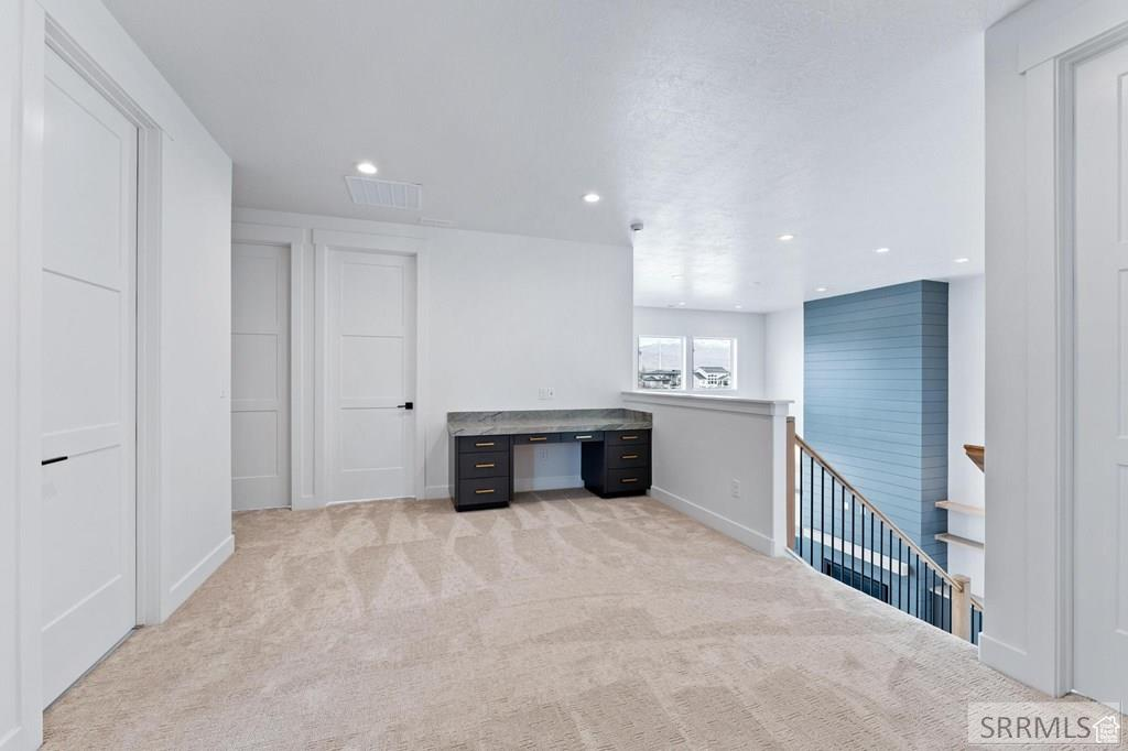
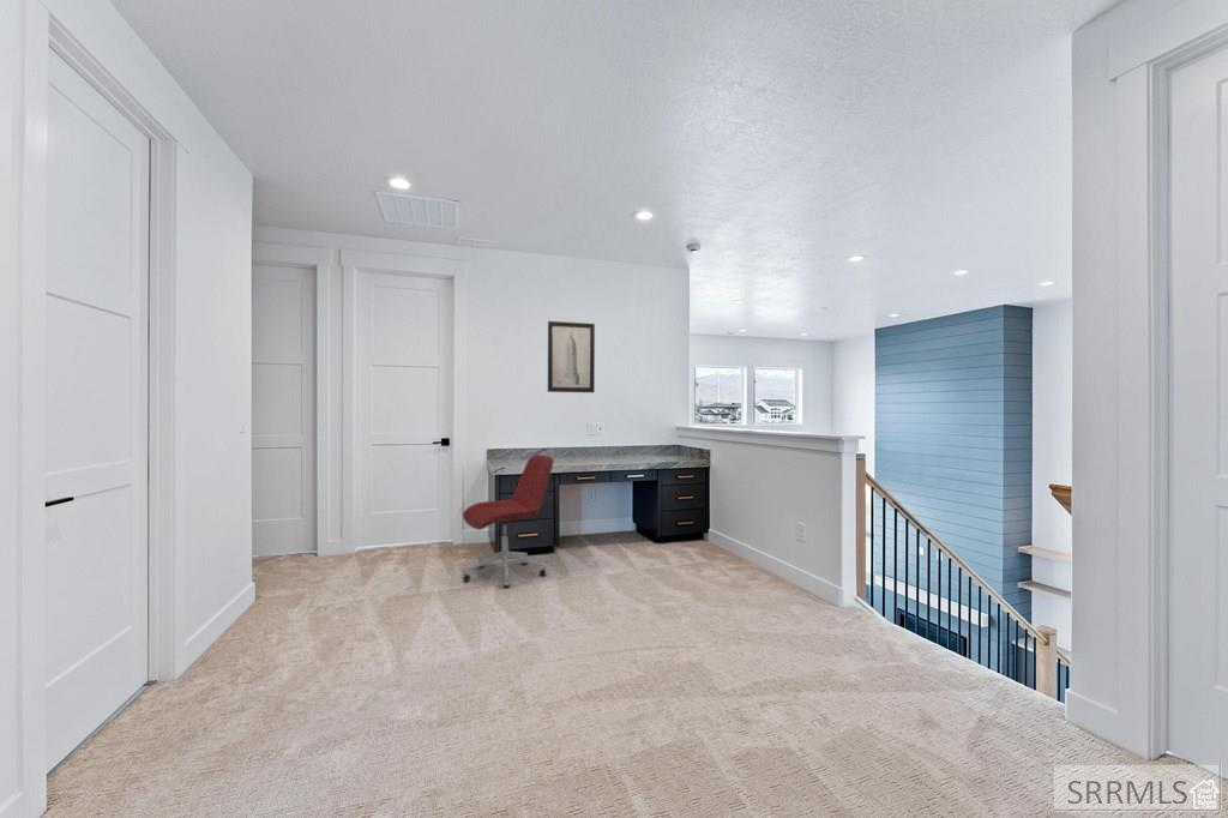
+ wall art [547,320,596,393]
+ office chair [460,453,555,588]
